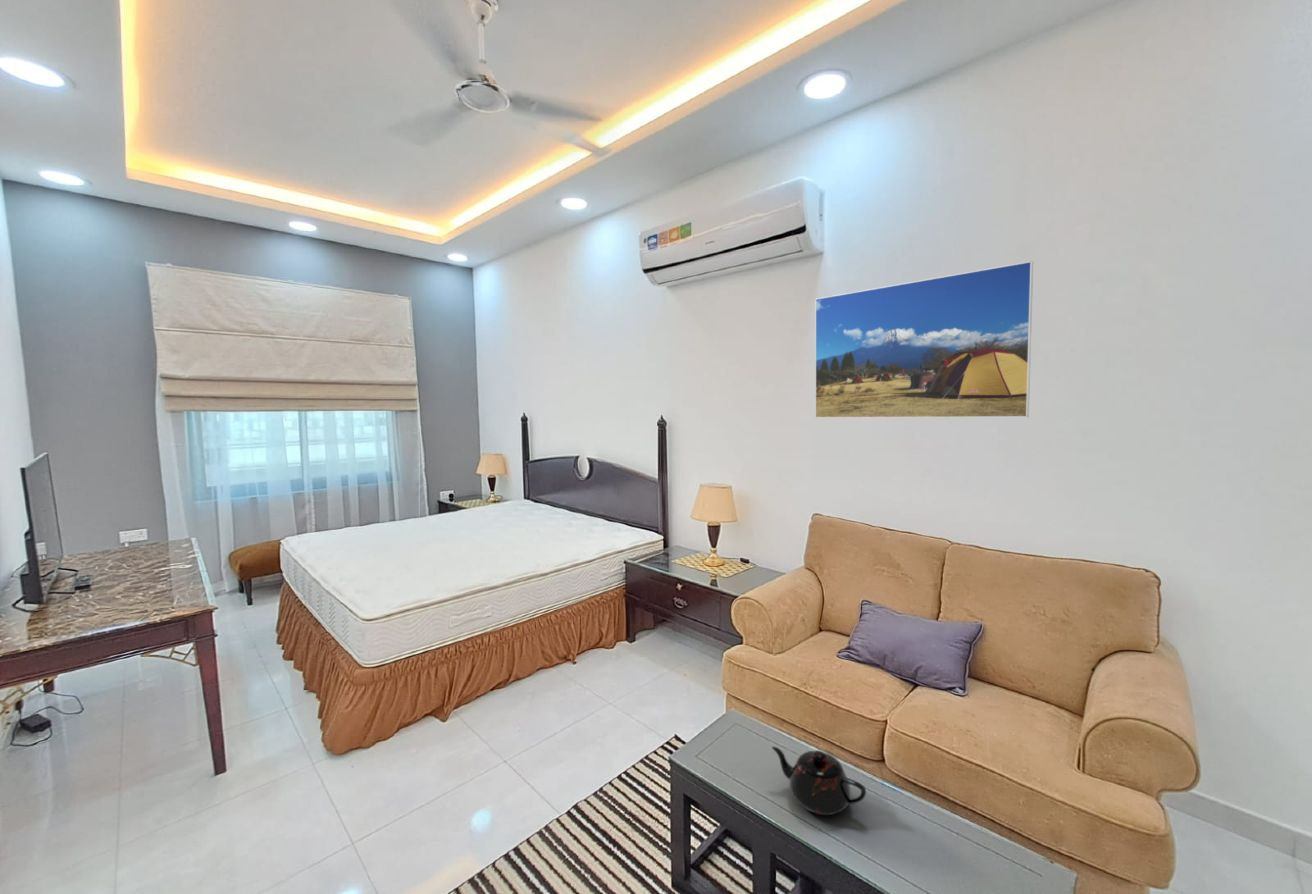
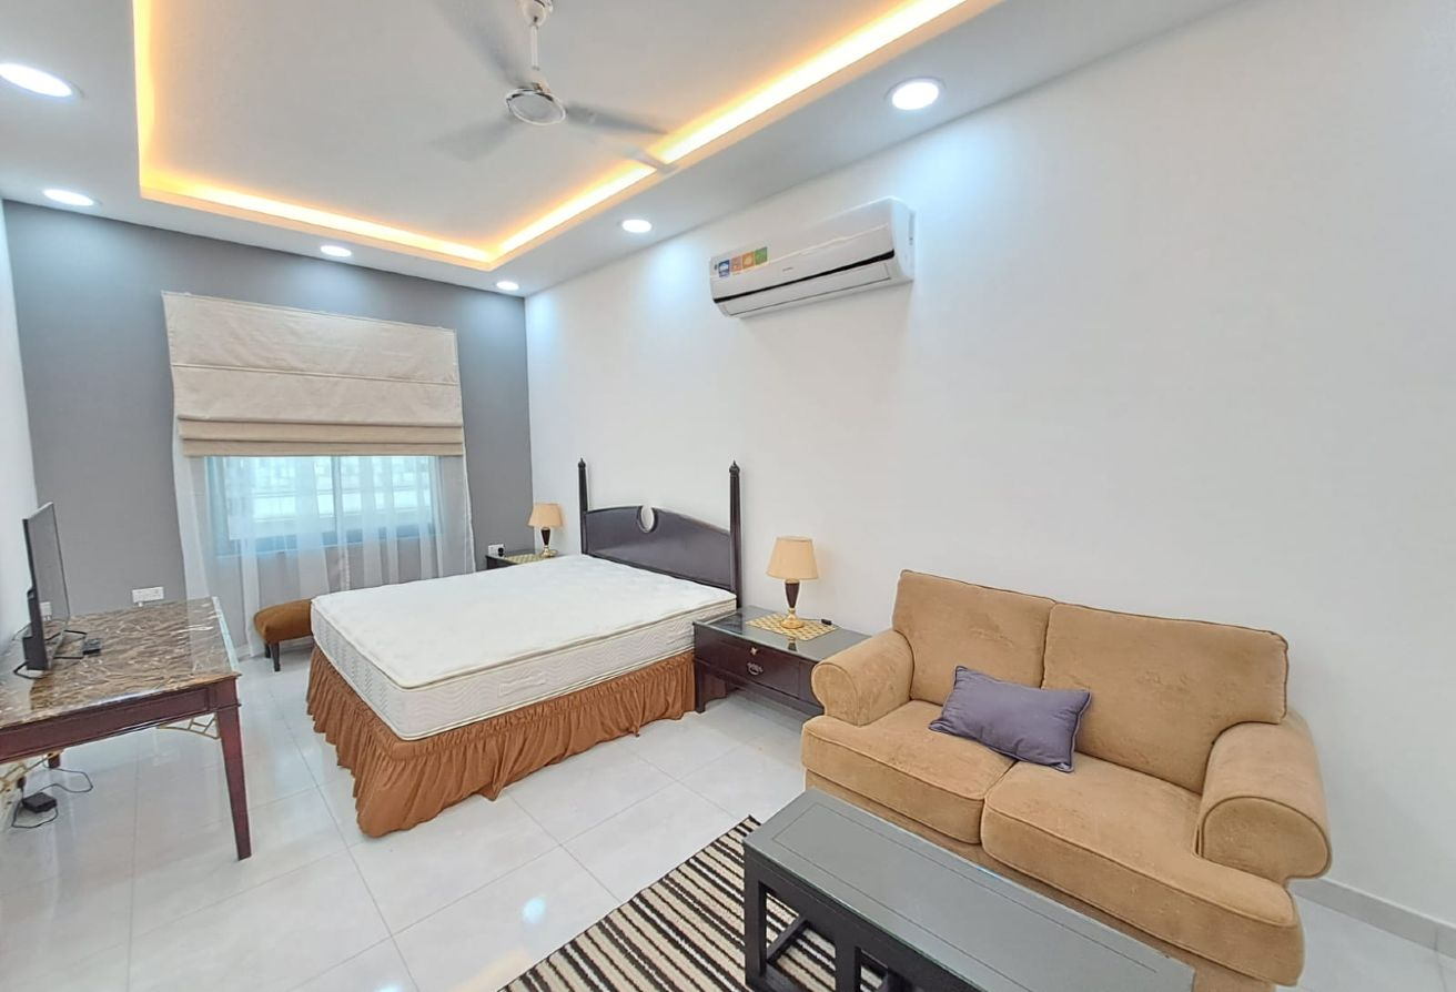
- teapot [771,746,867,816]
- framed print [814,260,1034,419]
